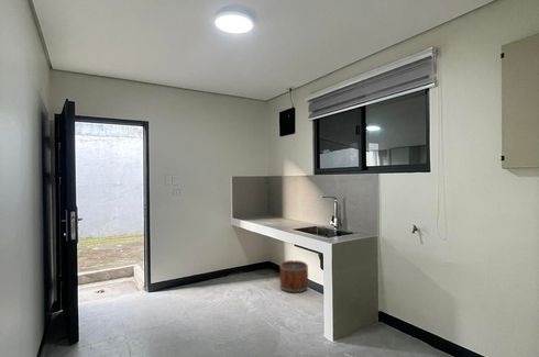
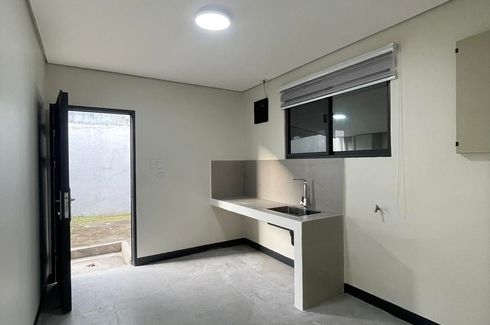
- bucket [278,259,309,294]
